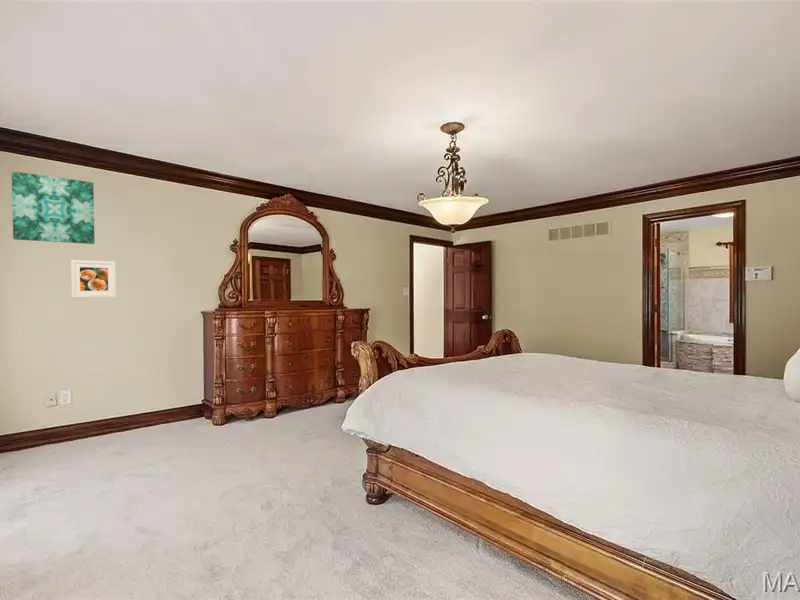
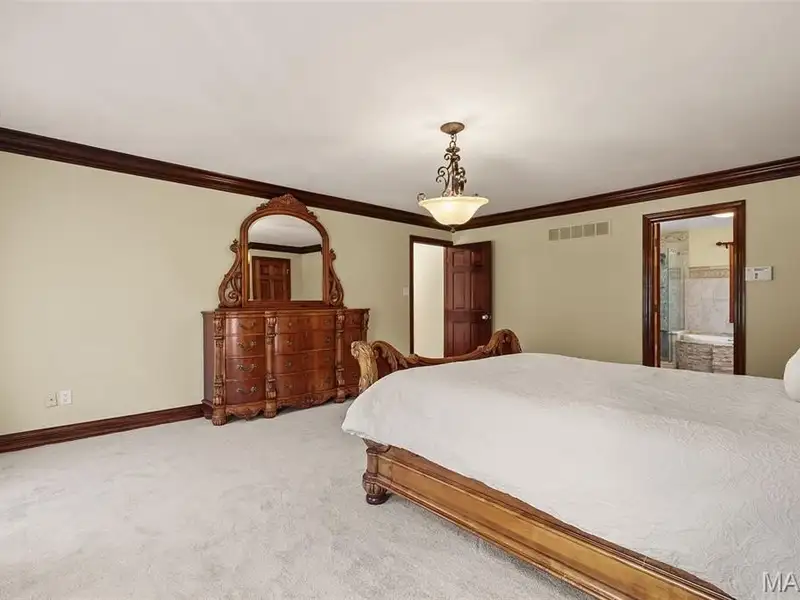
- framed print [70,259,117,299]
- wall art [11,170,96,245]
